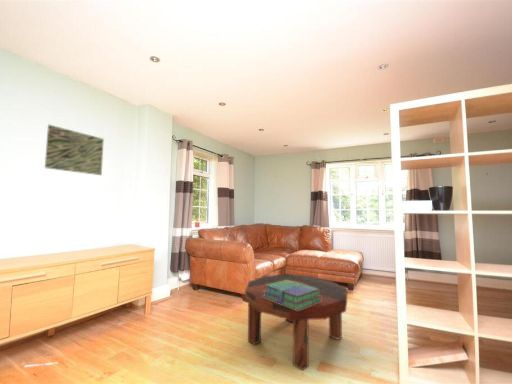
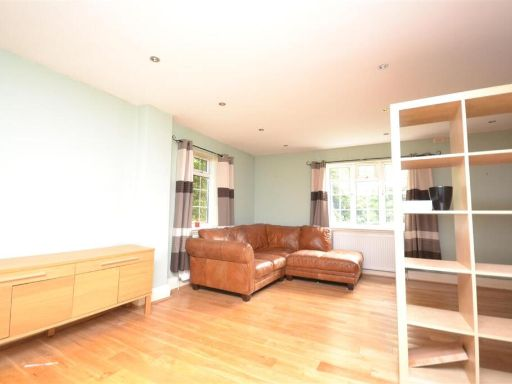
- stack of books [263,280,321,310]
- coffee table [244,273,348,372]
- wall art [44,124,105,176]
